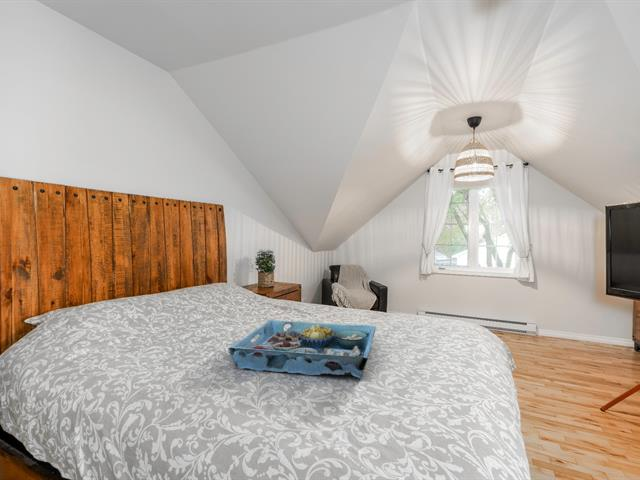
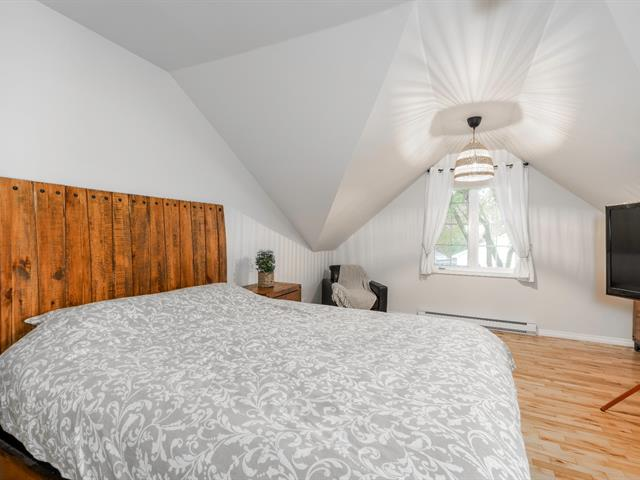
- serving tray [227,319,376,380]
